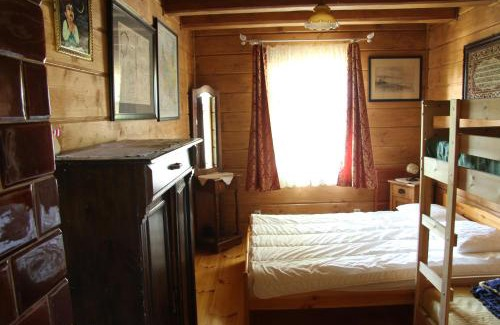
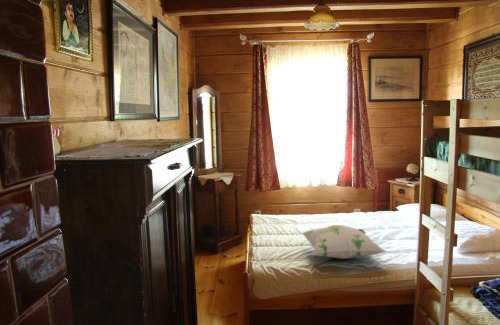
+ decorative pillow [301,224,388,260]
